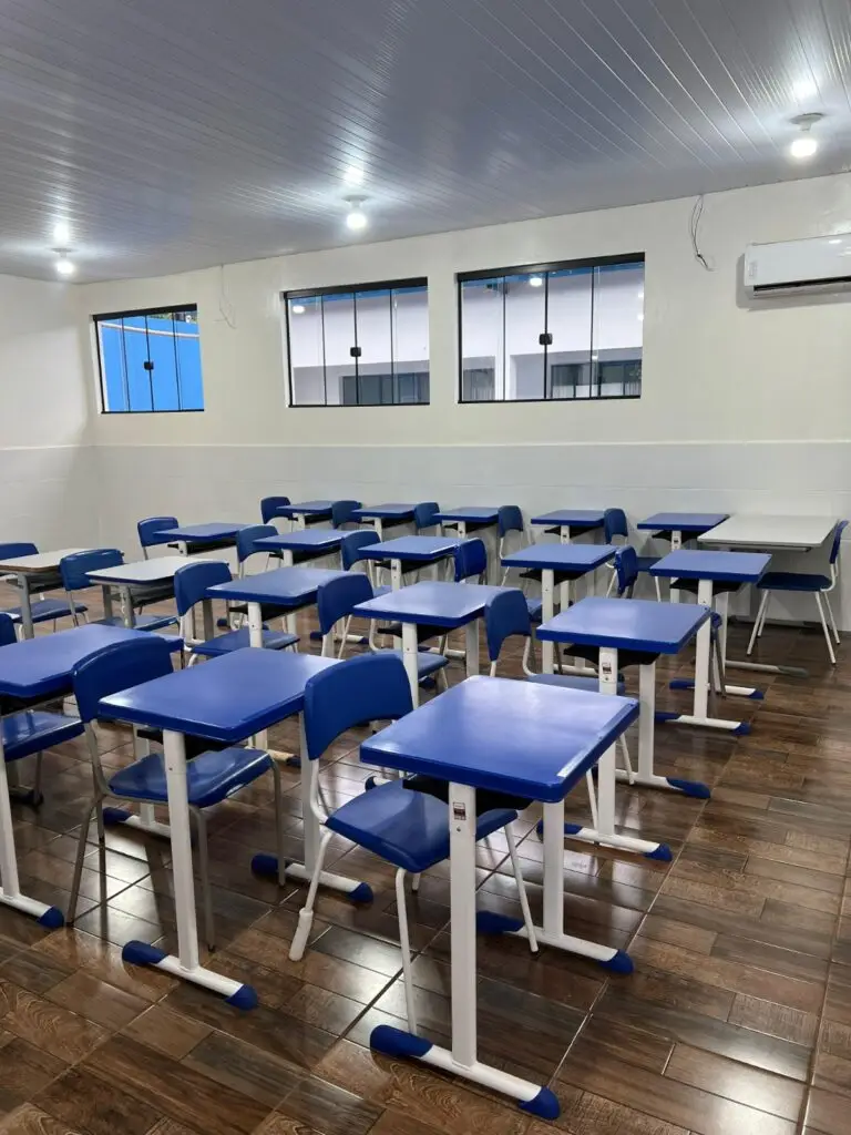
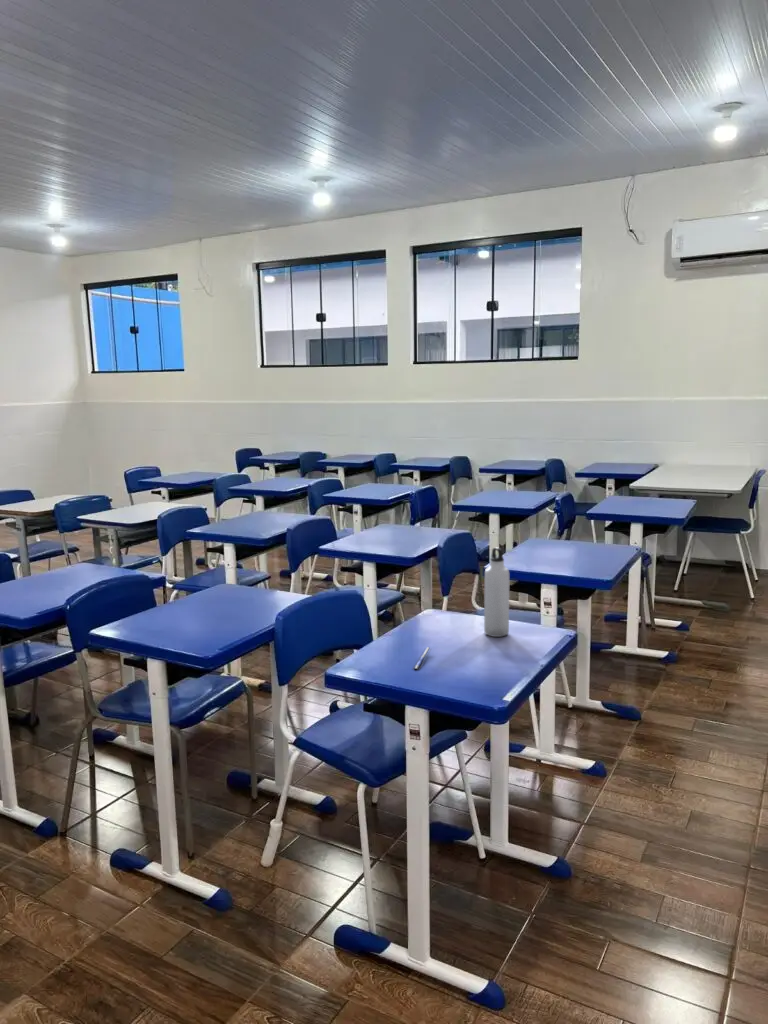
+ water bottle [483,546,510,638]
+ pen [413,646,432,671]
